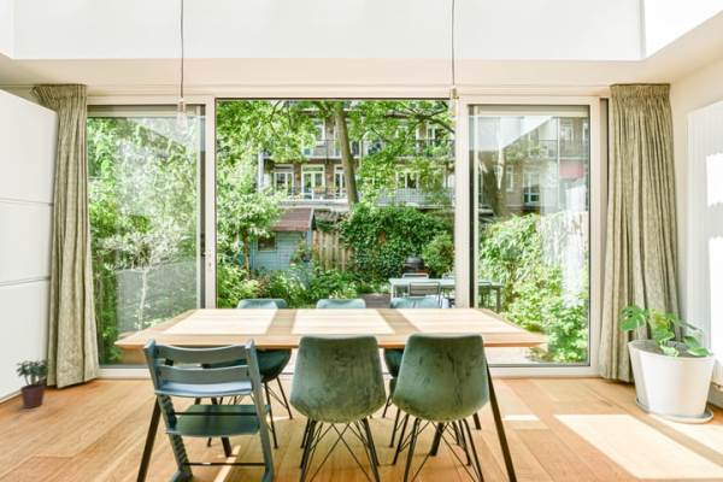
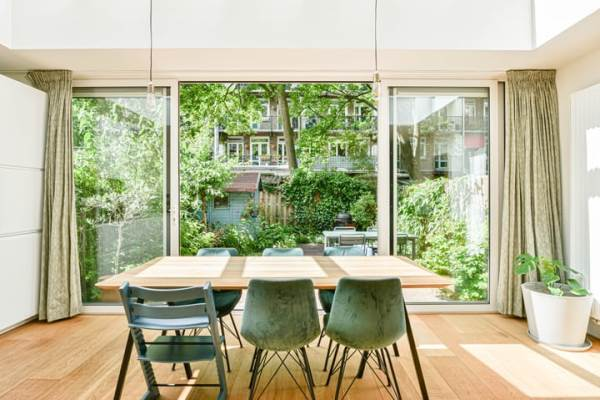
- potted plant [16,358,54,410]
